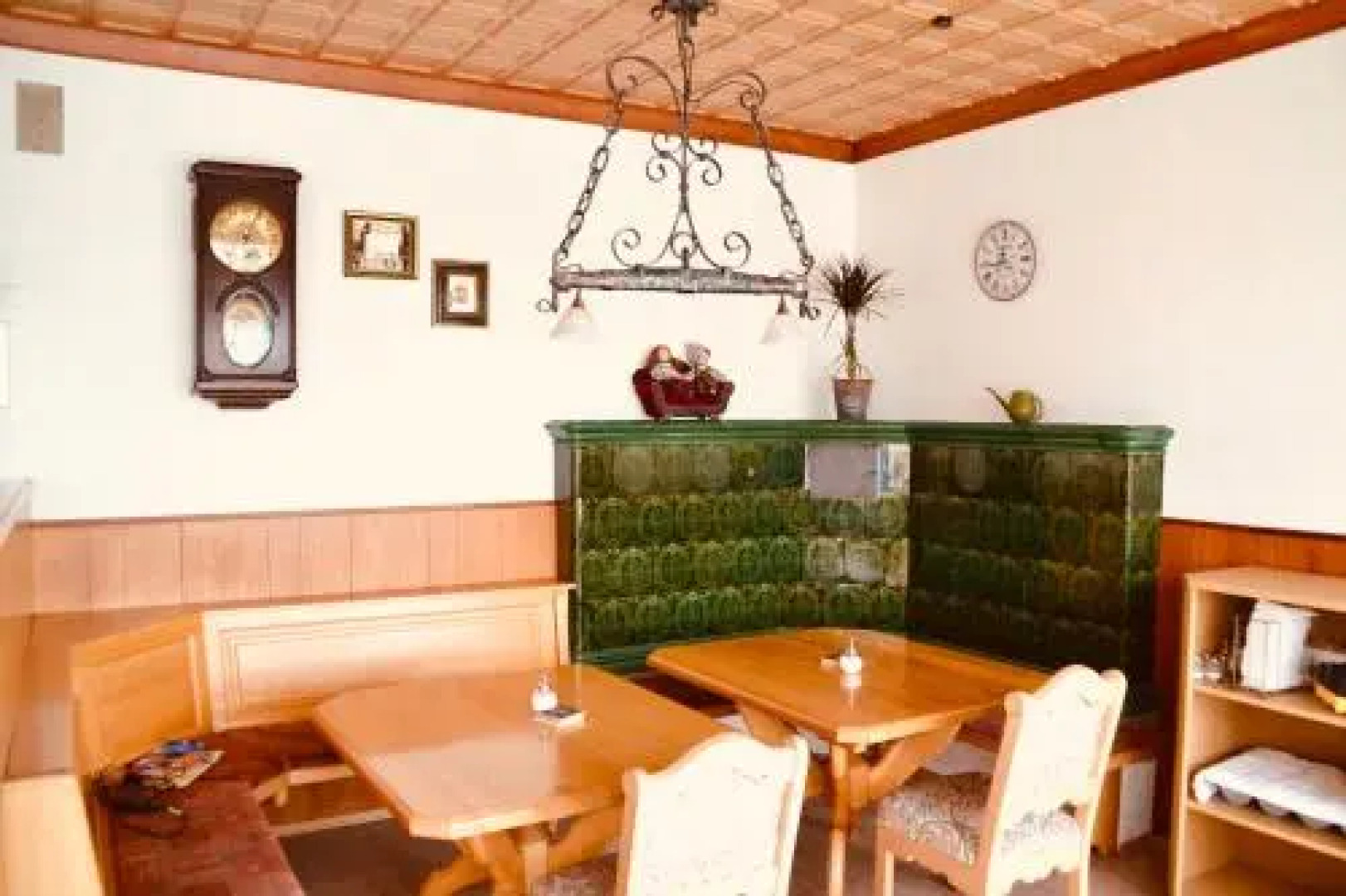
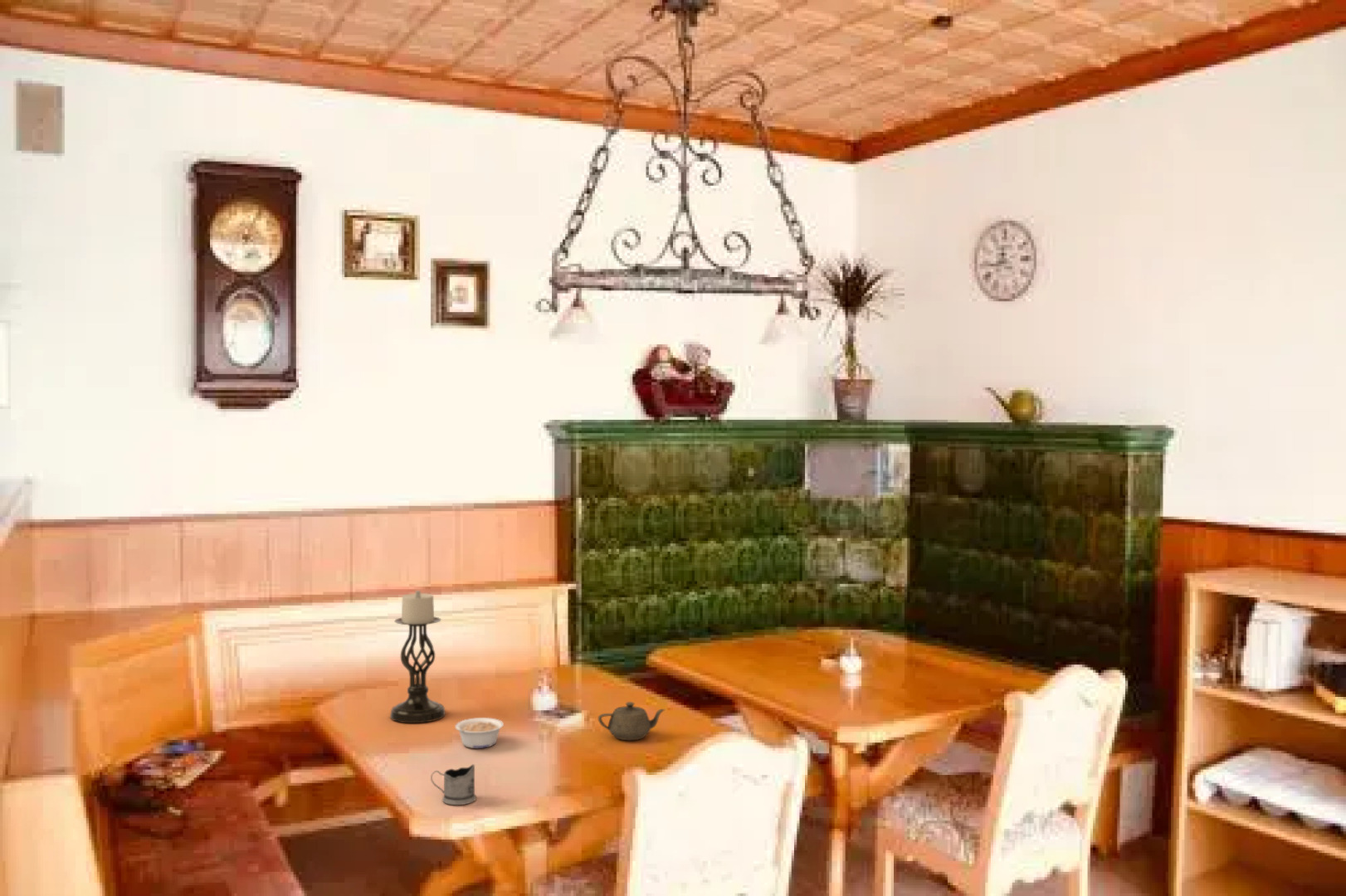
+ legume [455,717,505,749]
+ teapot [597,701,666,741]
+ candle holder [389,590,446,723]
+ tea glass holder [430,763,477,806]
